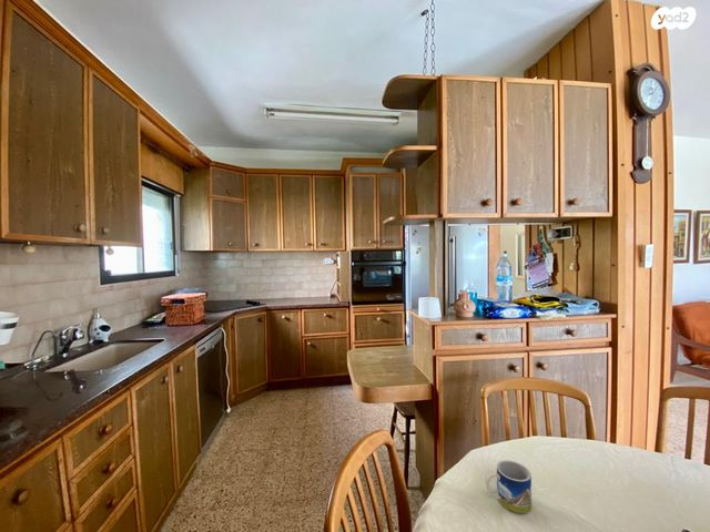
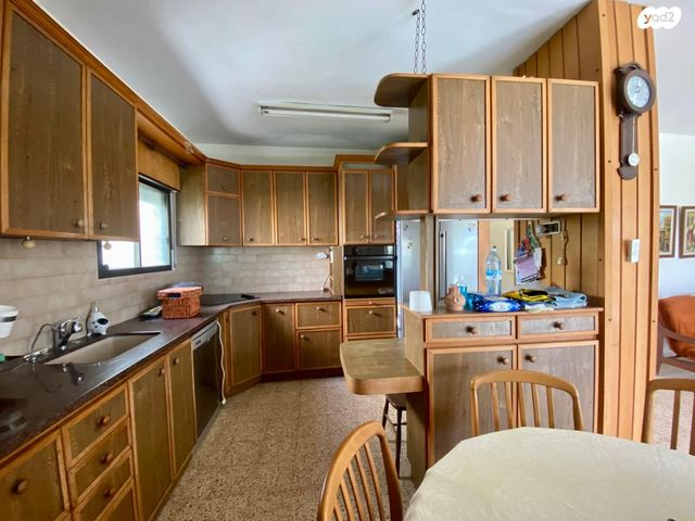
- mug [485,459,532,514]
